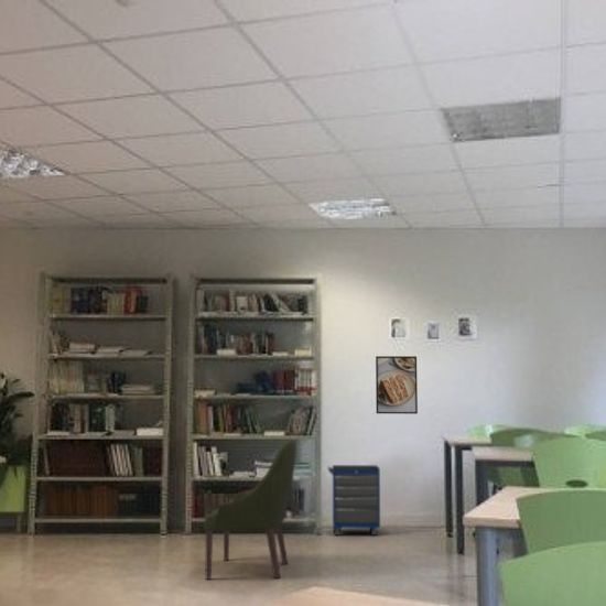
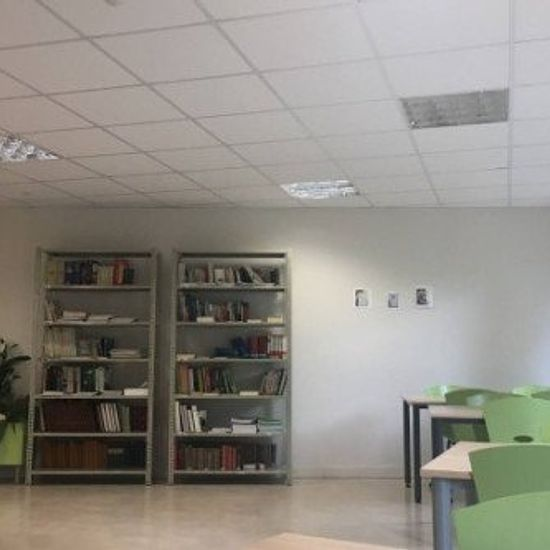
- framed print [375,355,419,415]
- chair [203,439,297,581]
- cabinet [326,464,381,537]
